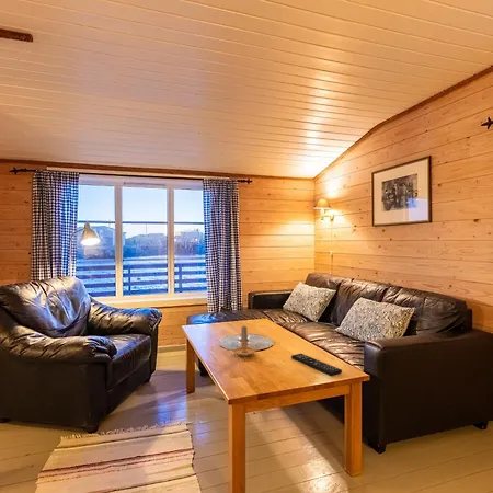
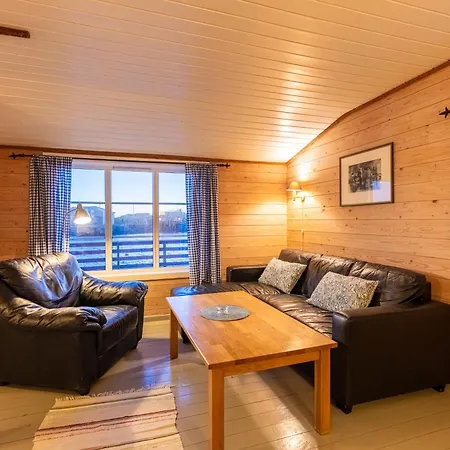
- remote control [290,353,343,377]
- candle [232,325,262,357]
